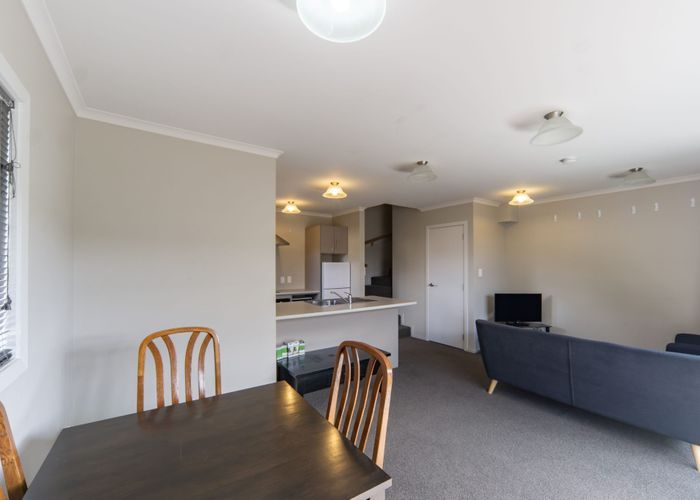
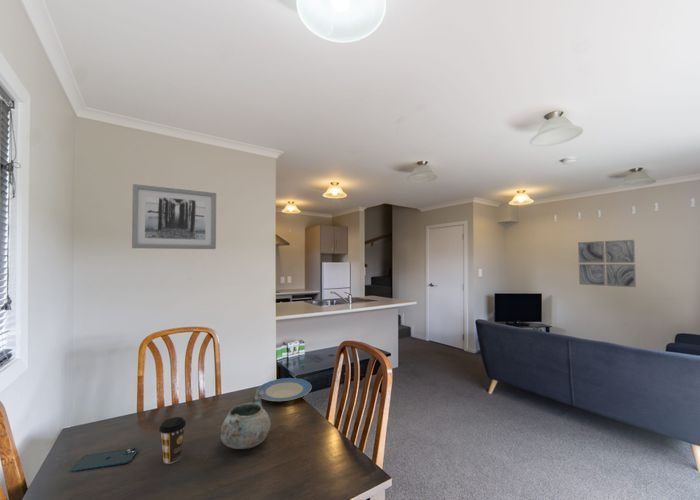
+ decorative bowl [219,390,272,450]
+ coffee cup [158,416,187,465]
+ wall art [577,239,637,288]
+ smartphone [71,447,139,473]
+ wall art [131,183,217,250]
+ plate [255,377,313,402]
